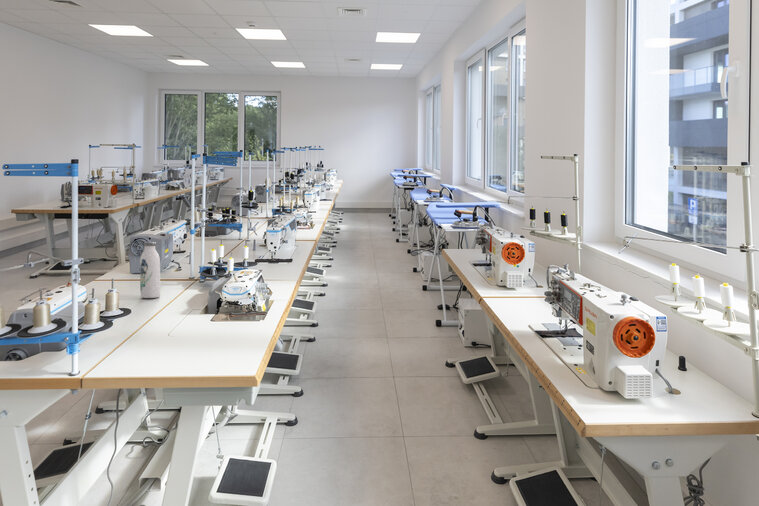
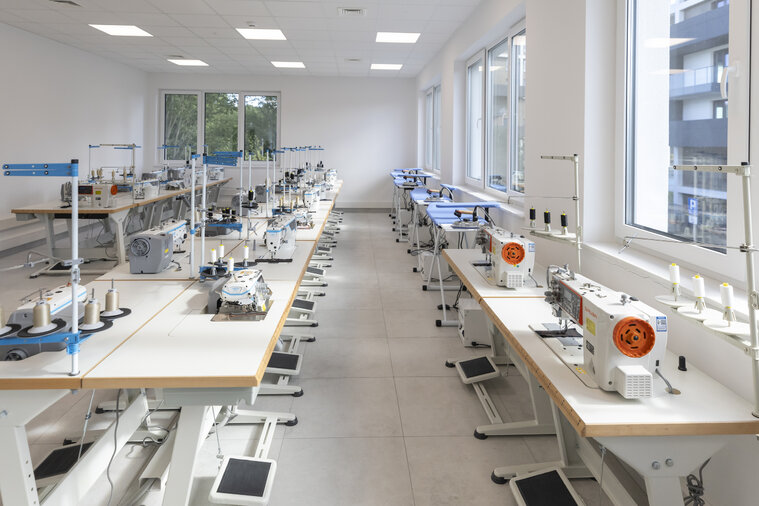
- water bottle [139,241,161,299]
